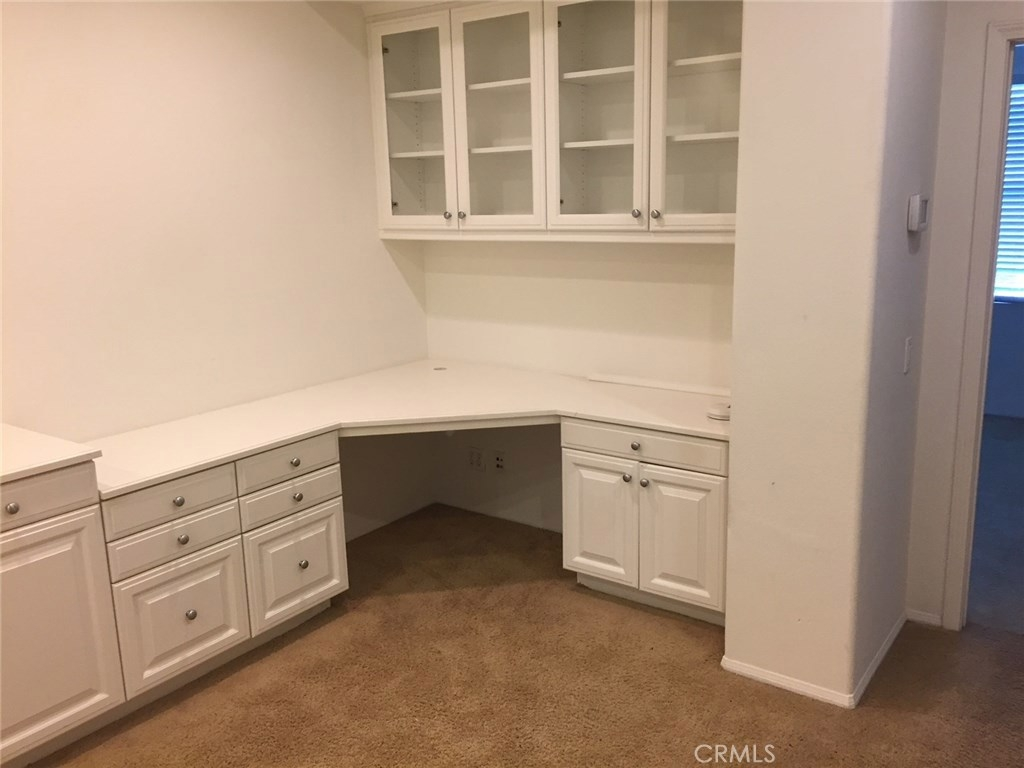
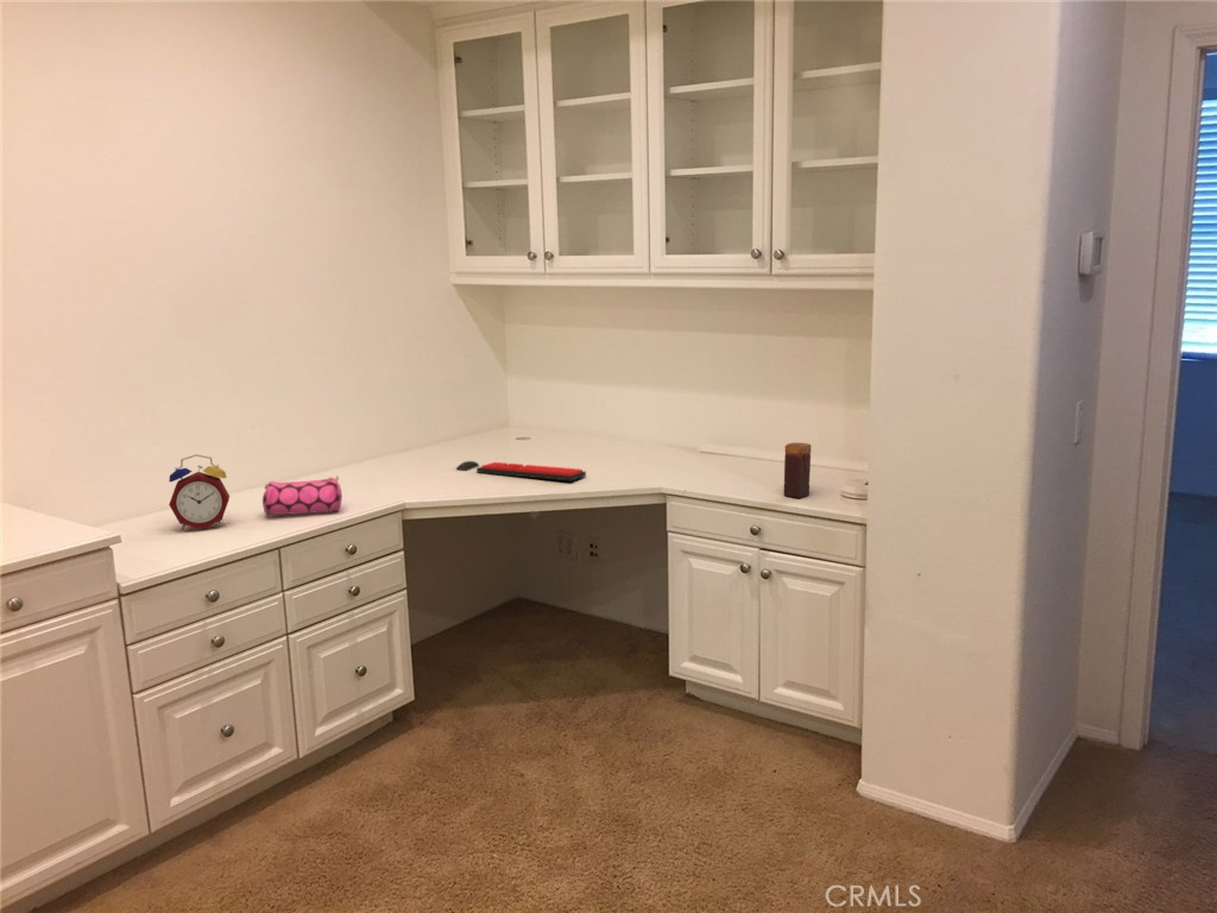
+ keyboard [455,460,587,481]
+ pencil case [261,474,343,516]
+ alarm clock [168,453,231,530]
+ candle [782,441,812,499]
